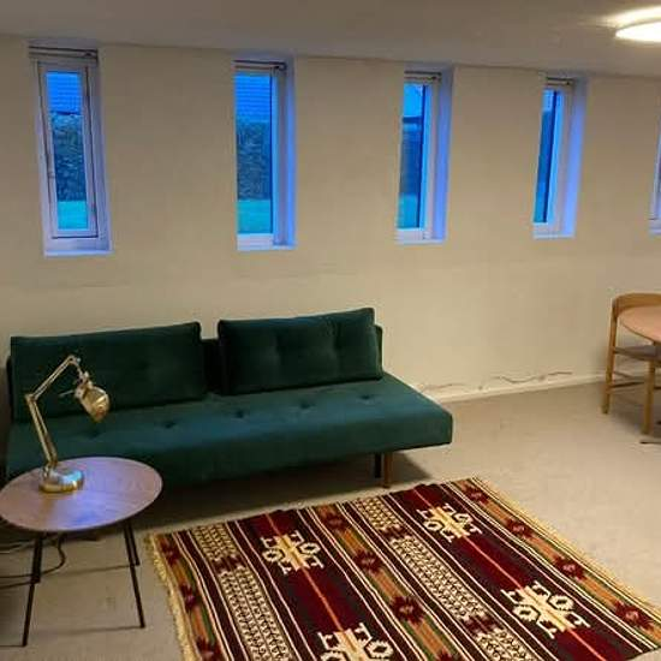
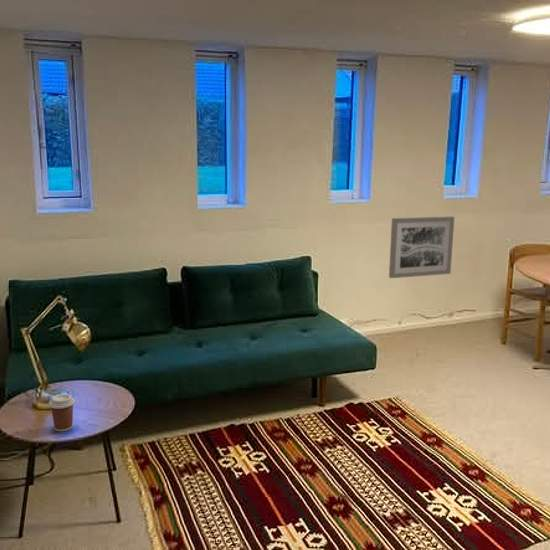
+ wall art [388,216,455,279]
+ coffee cup [48,393,76,432]
